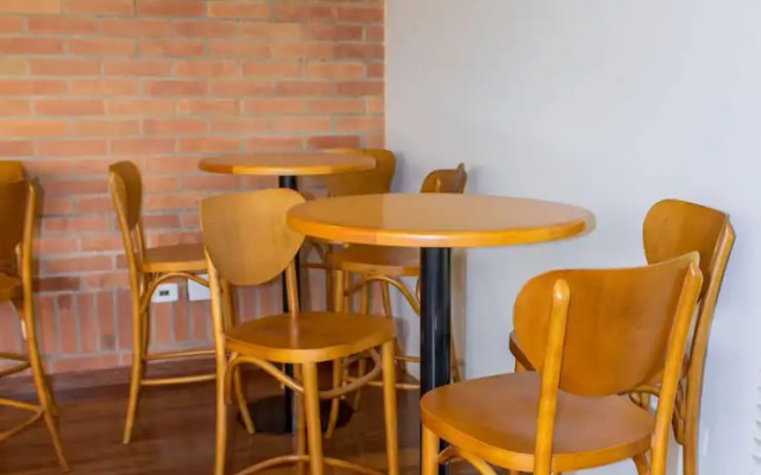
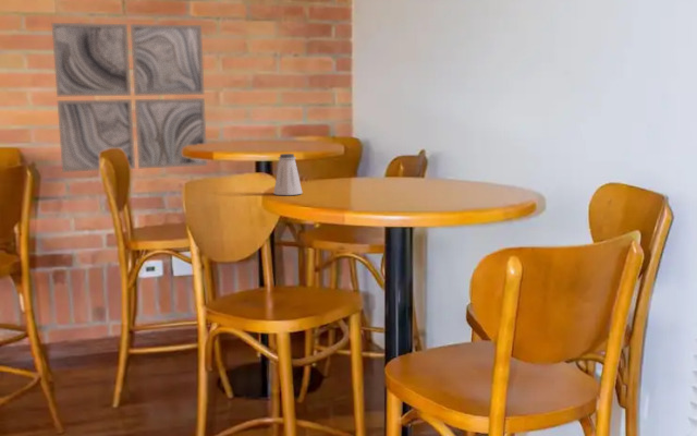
+ saltshaker [272,153,303,196]
+ wall art [51,22,208,173]
